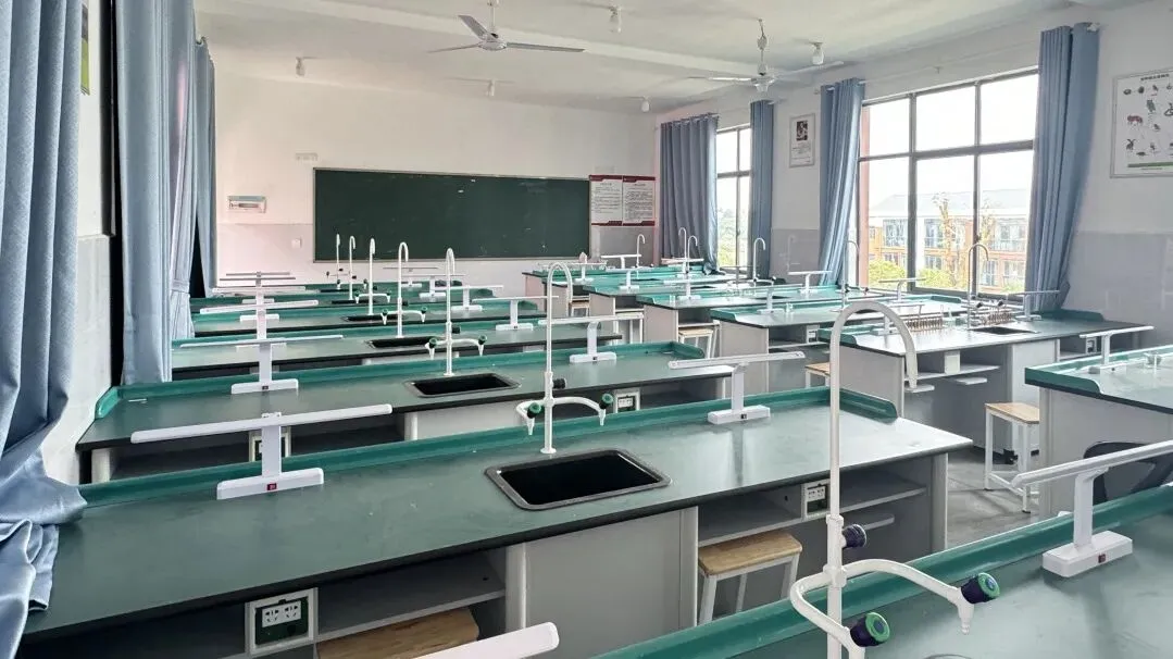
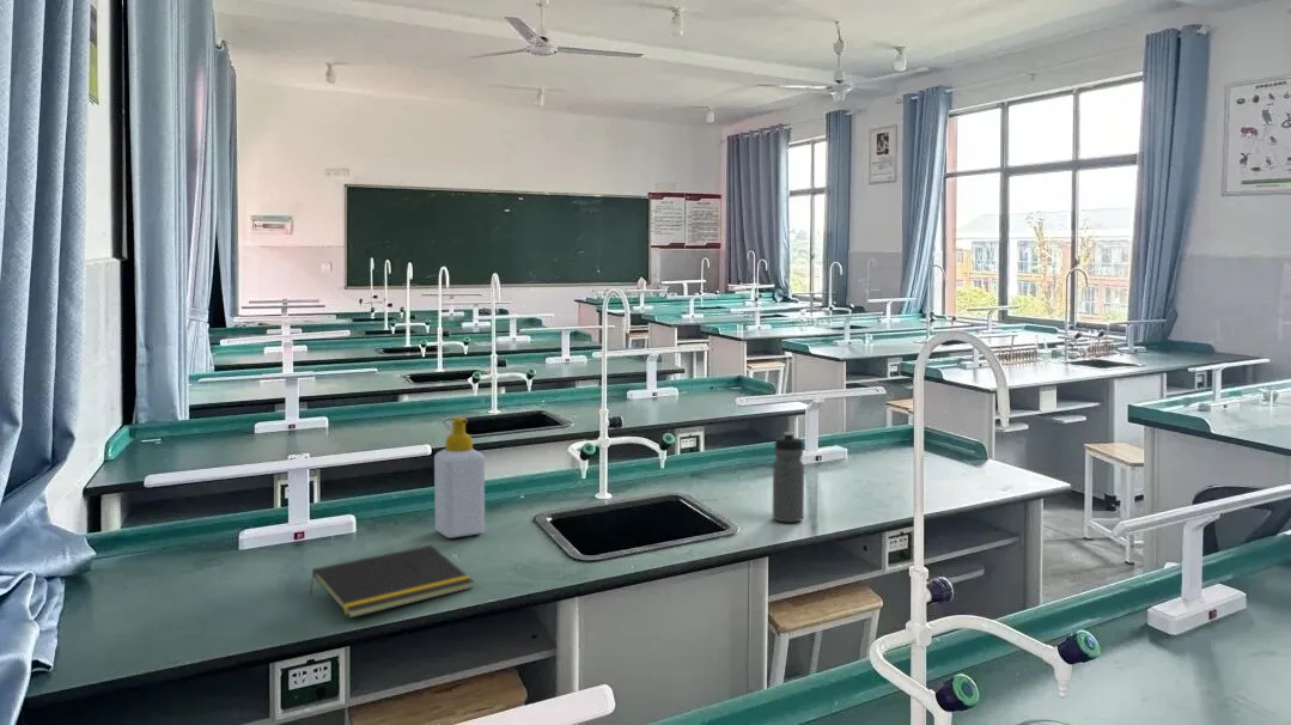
+ notepad [309,544,475,620]
+ soap bottle [433,416,486,538]
+ water bottle [772,431,805,524]
